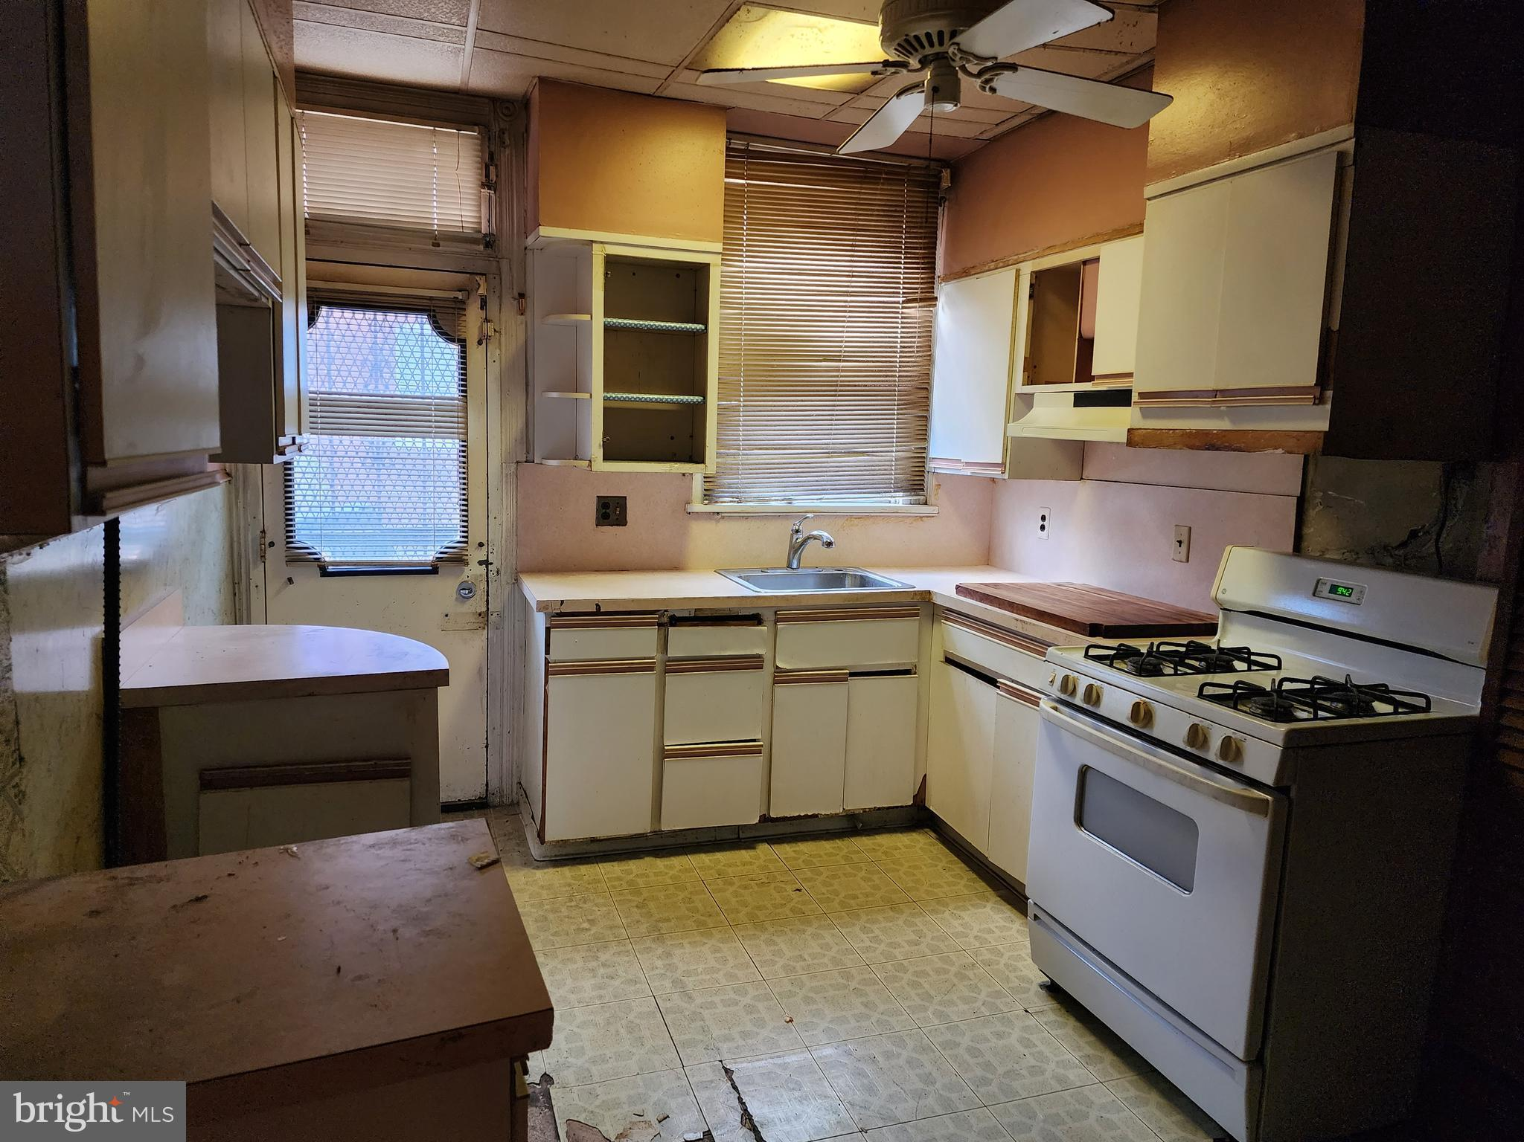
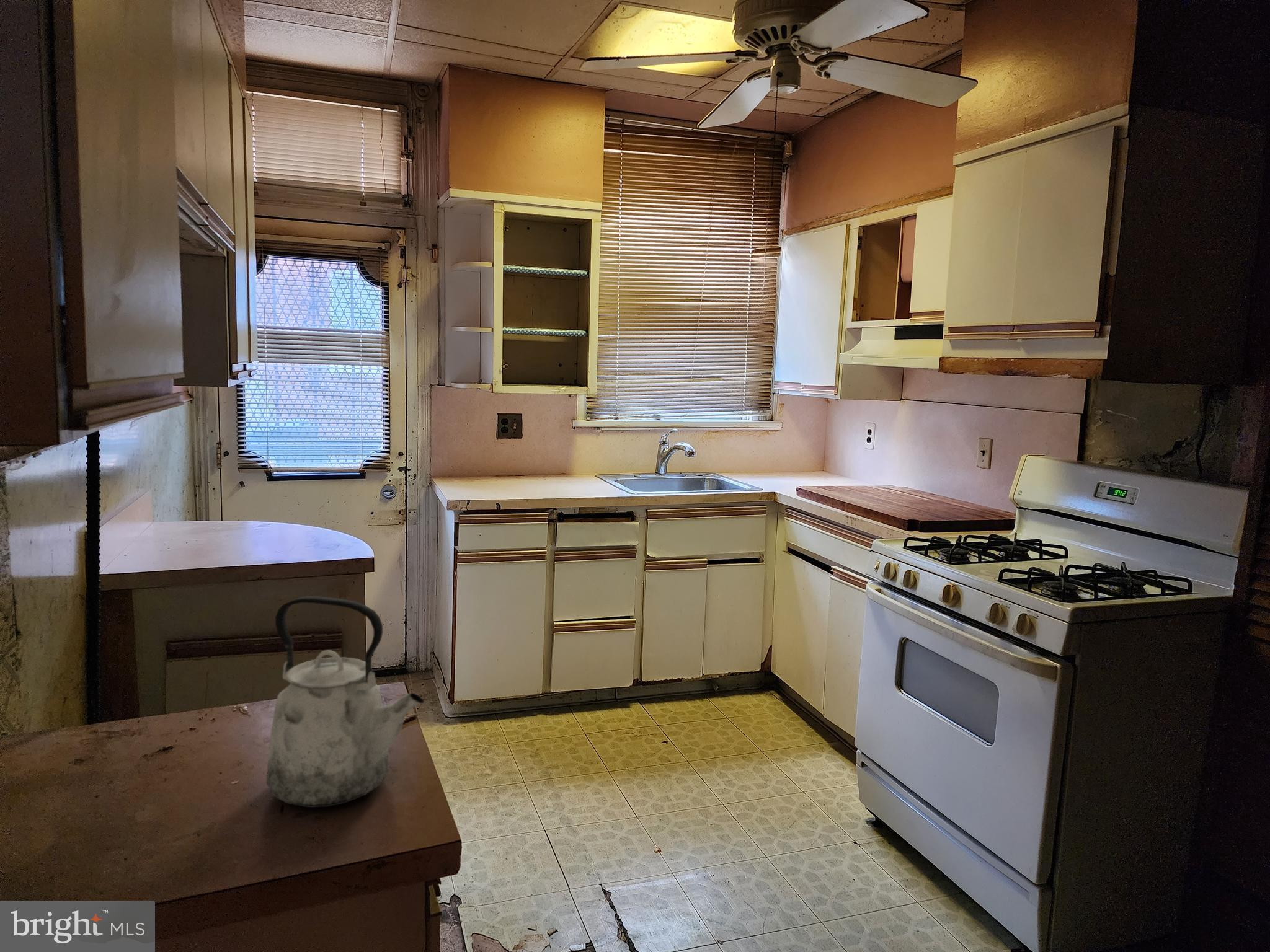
+ kettle [265,596,425,808]
